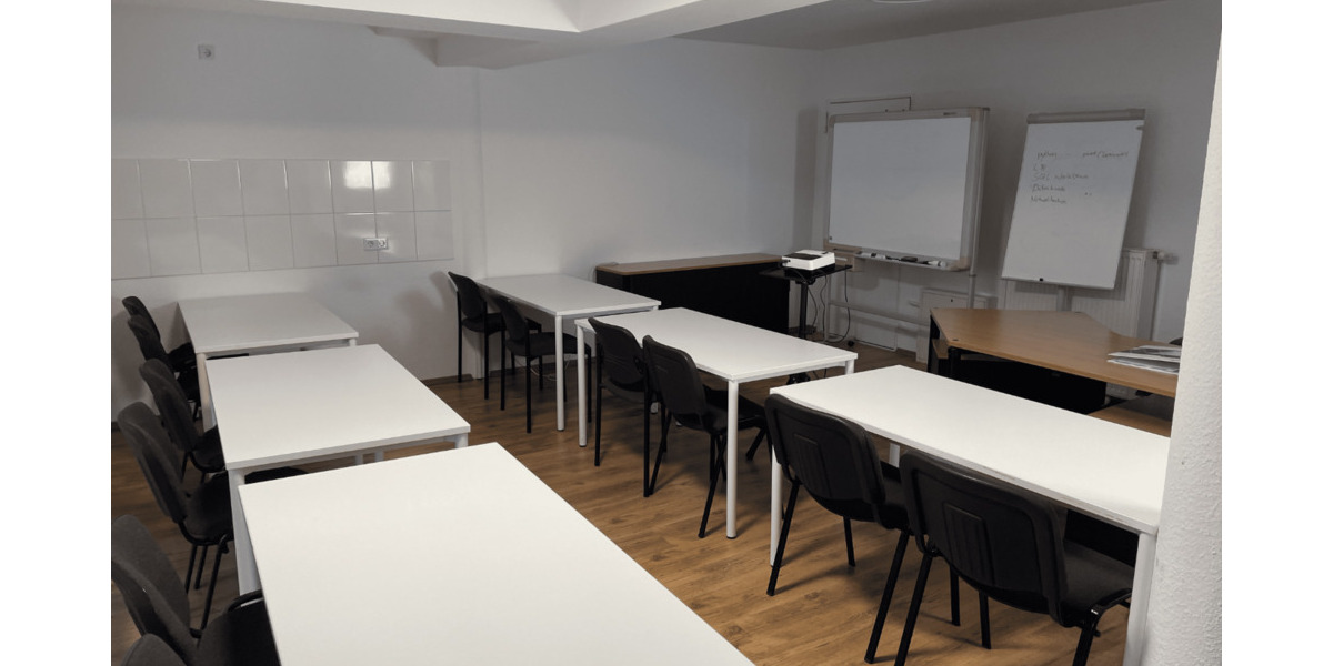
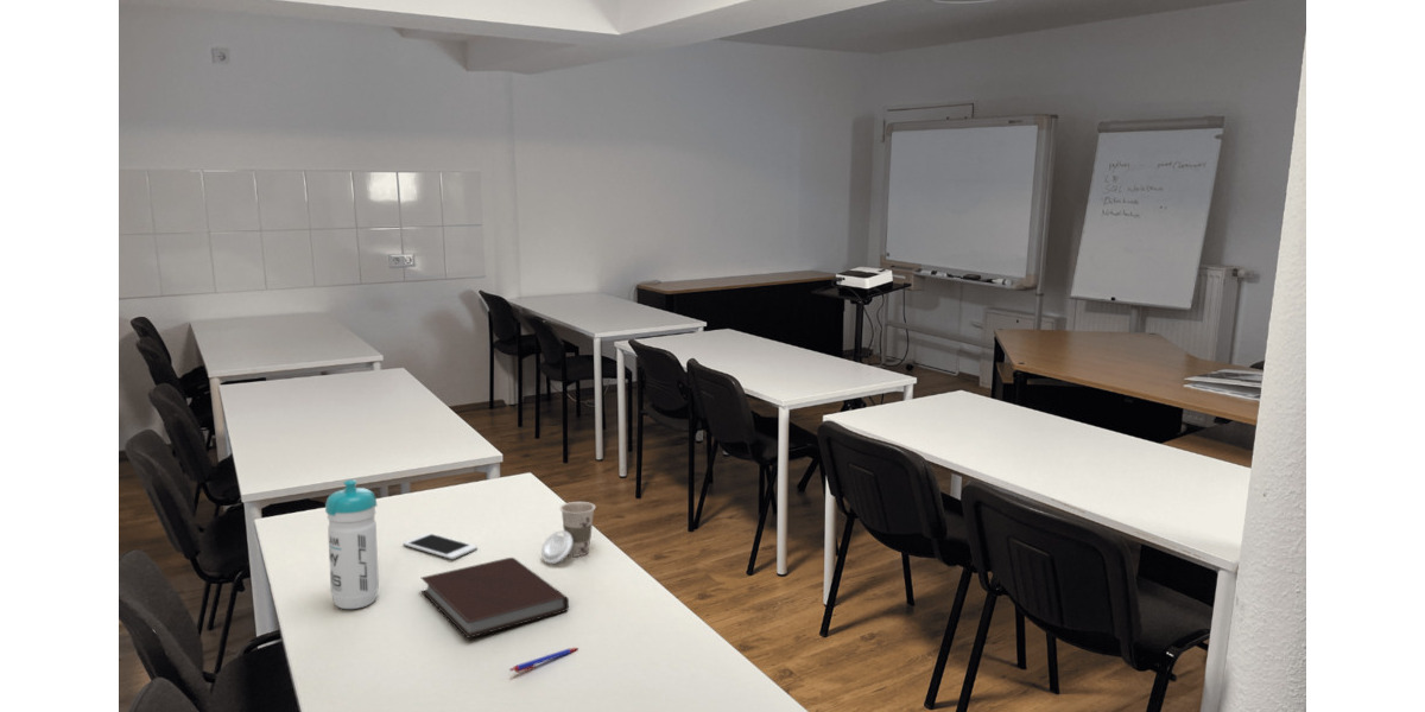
+ pen [508,647,580,674]
+ notebook [420,557,570,640]
+ cell phone [401,532,479,560]
+ water bottle [324,478,380,610]
+ cup [540,501,596,565]
